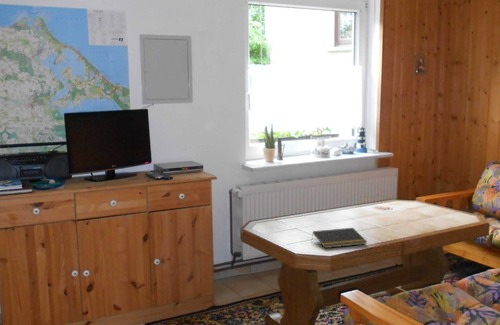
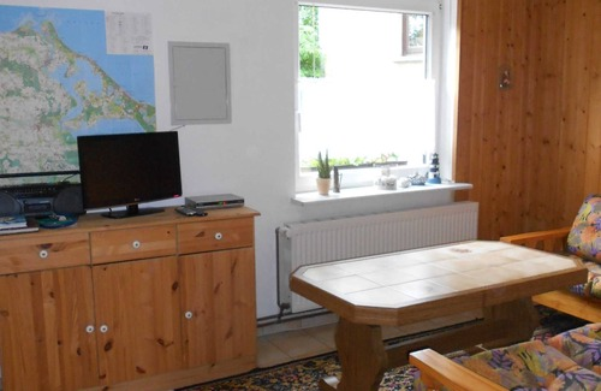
- notepad [311,227,368,249]
